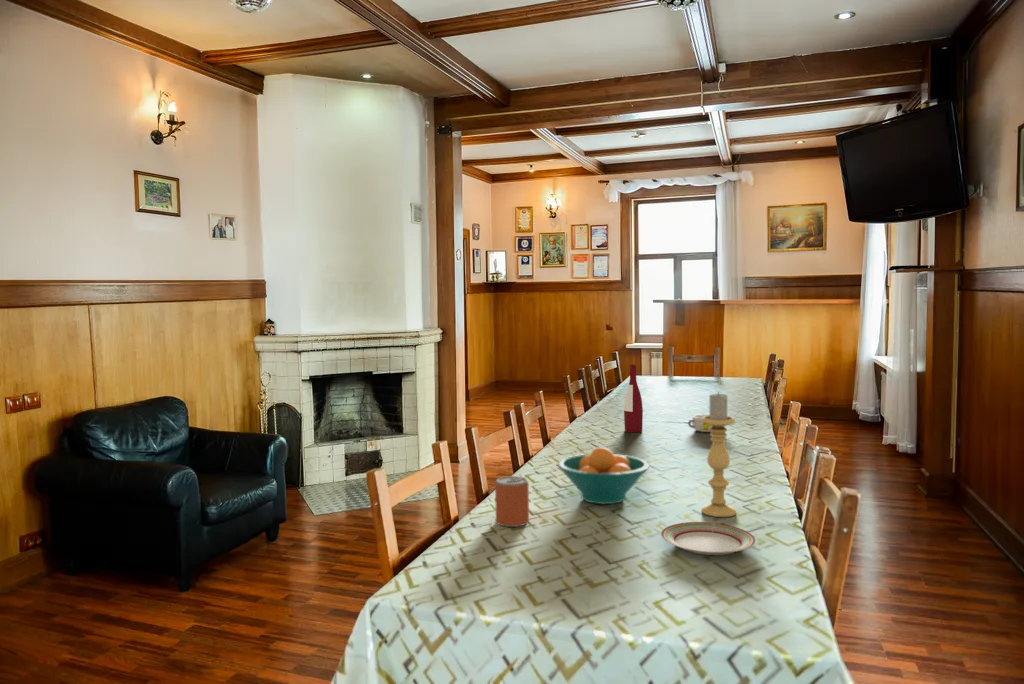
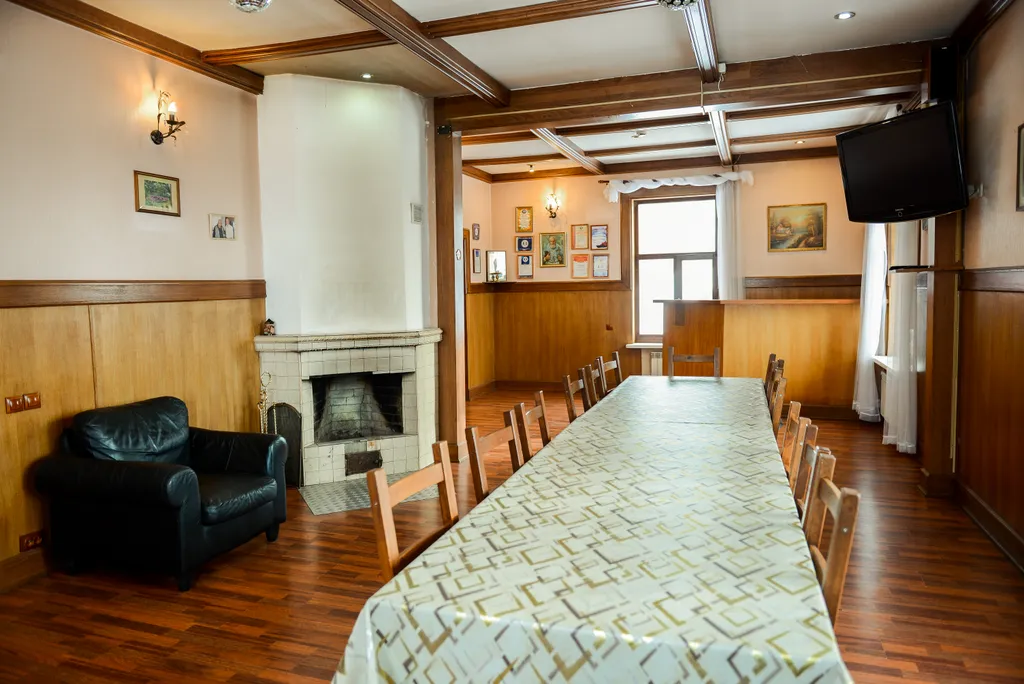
- fruit bowl [557,446,650,505]
- candle holder [700,391,737,518]
- plate [660,521,757,556]
- alcohol [623,364,644,433]
- bowl [687,413,713,433]
- beverage can [494,475,530,528]
